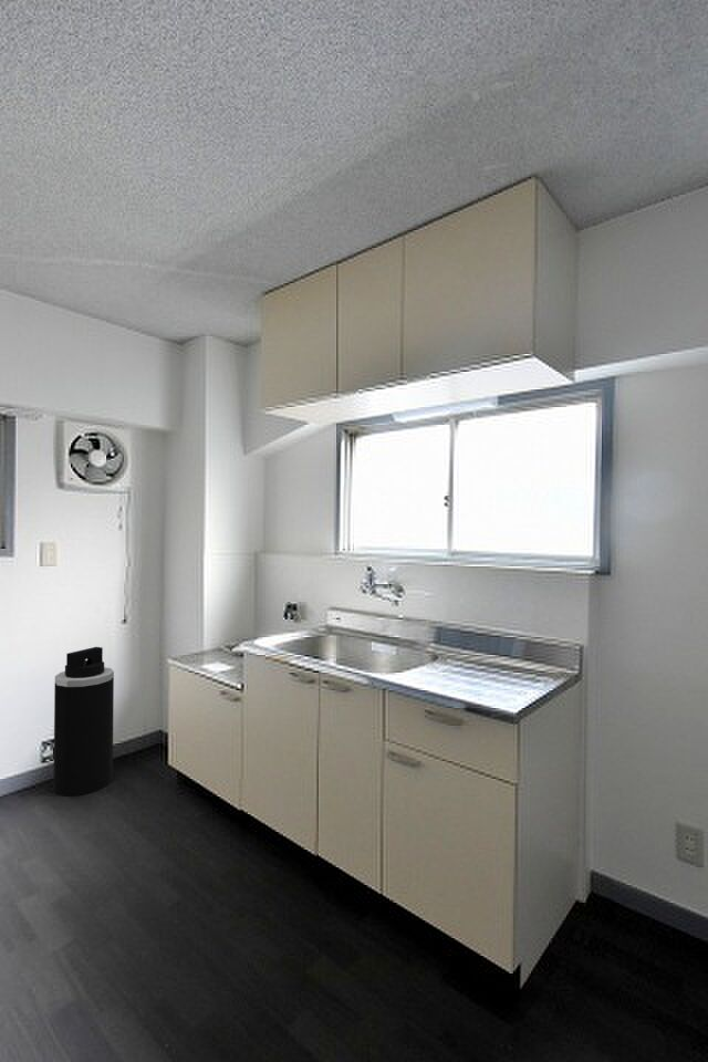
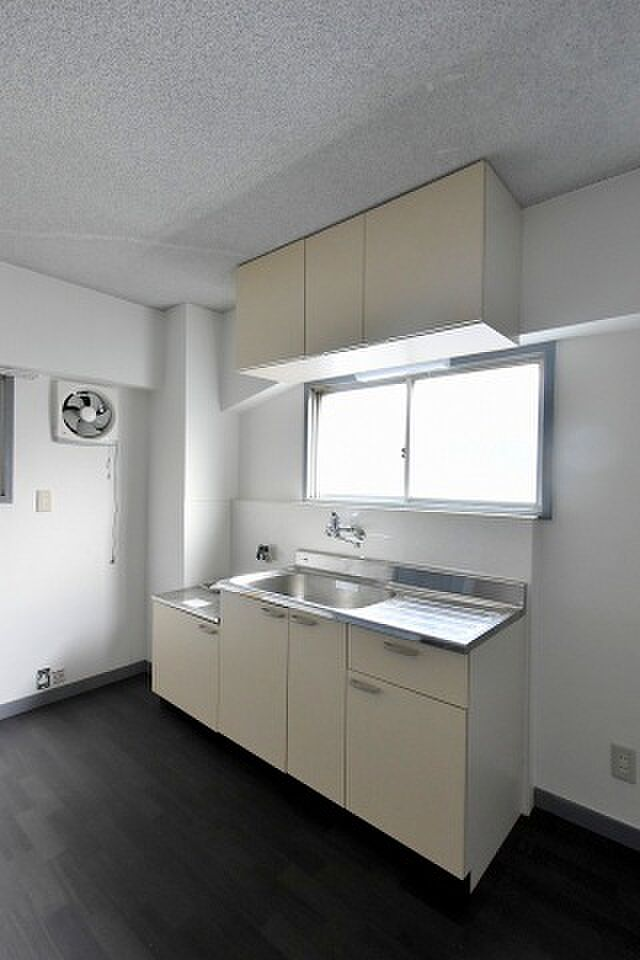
- trash can [52,646,115,798]
